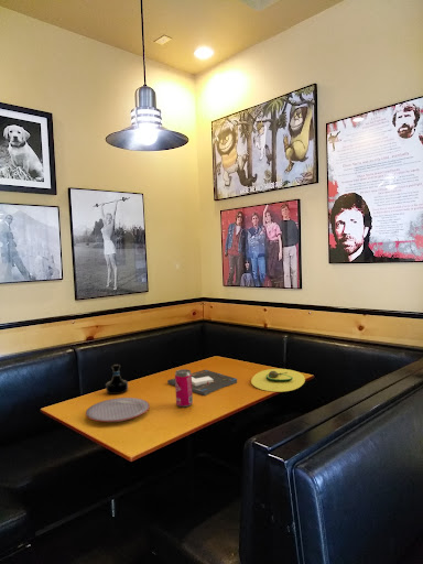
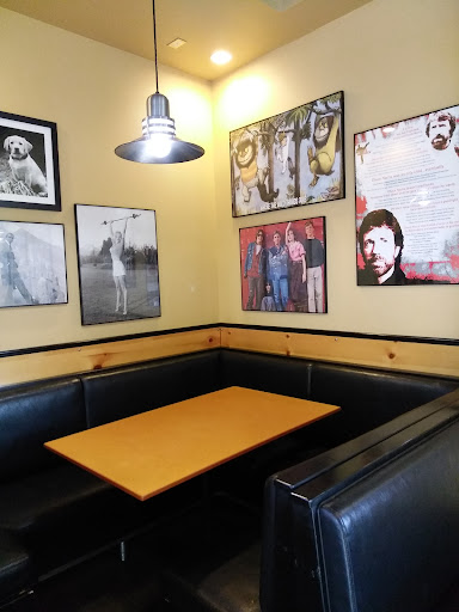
- board game [166,369,238,397]
- tequila bottle [105,364,129,395]
- plate [85,397,151,423]
- avocado [250,368,306,393]
- beverage can [174,368,194,408]
